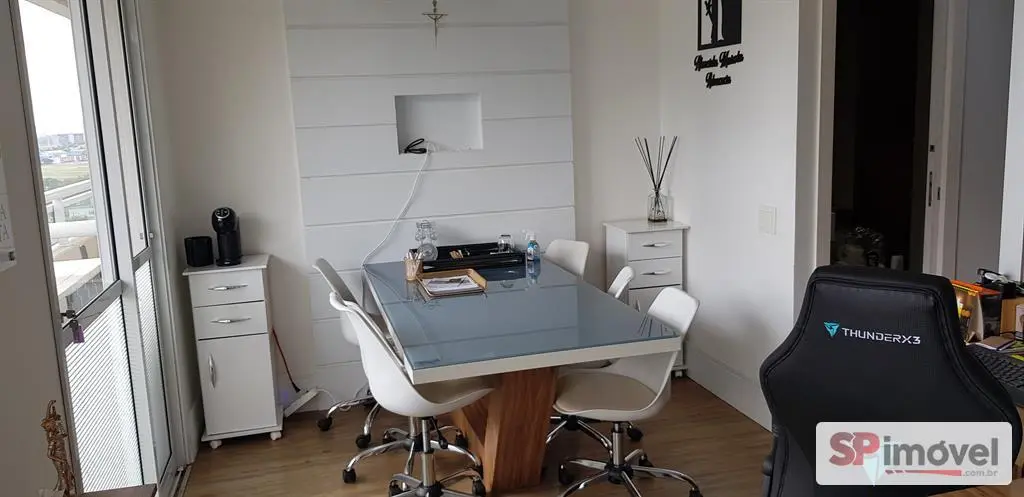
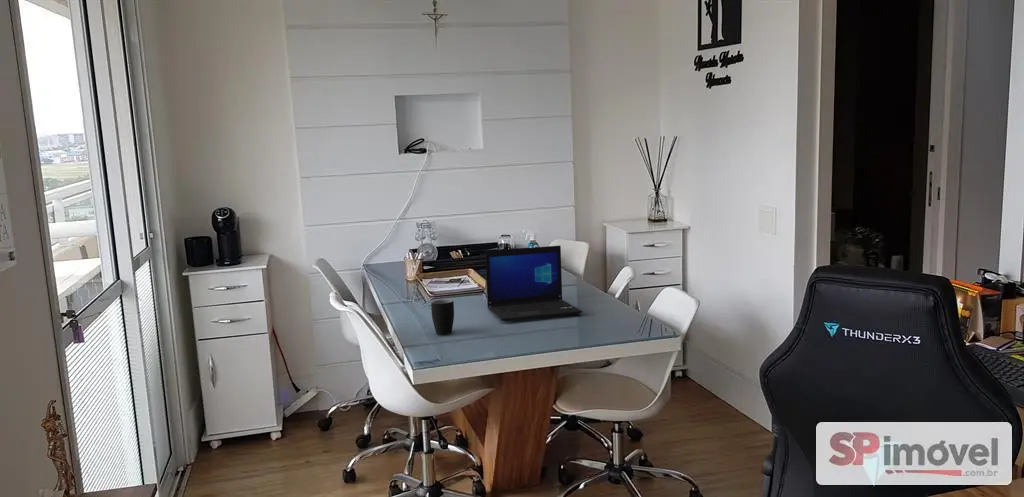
+ mug [430,298,455,336]
+ laptop [484,245,583,322]
